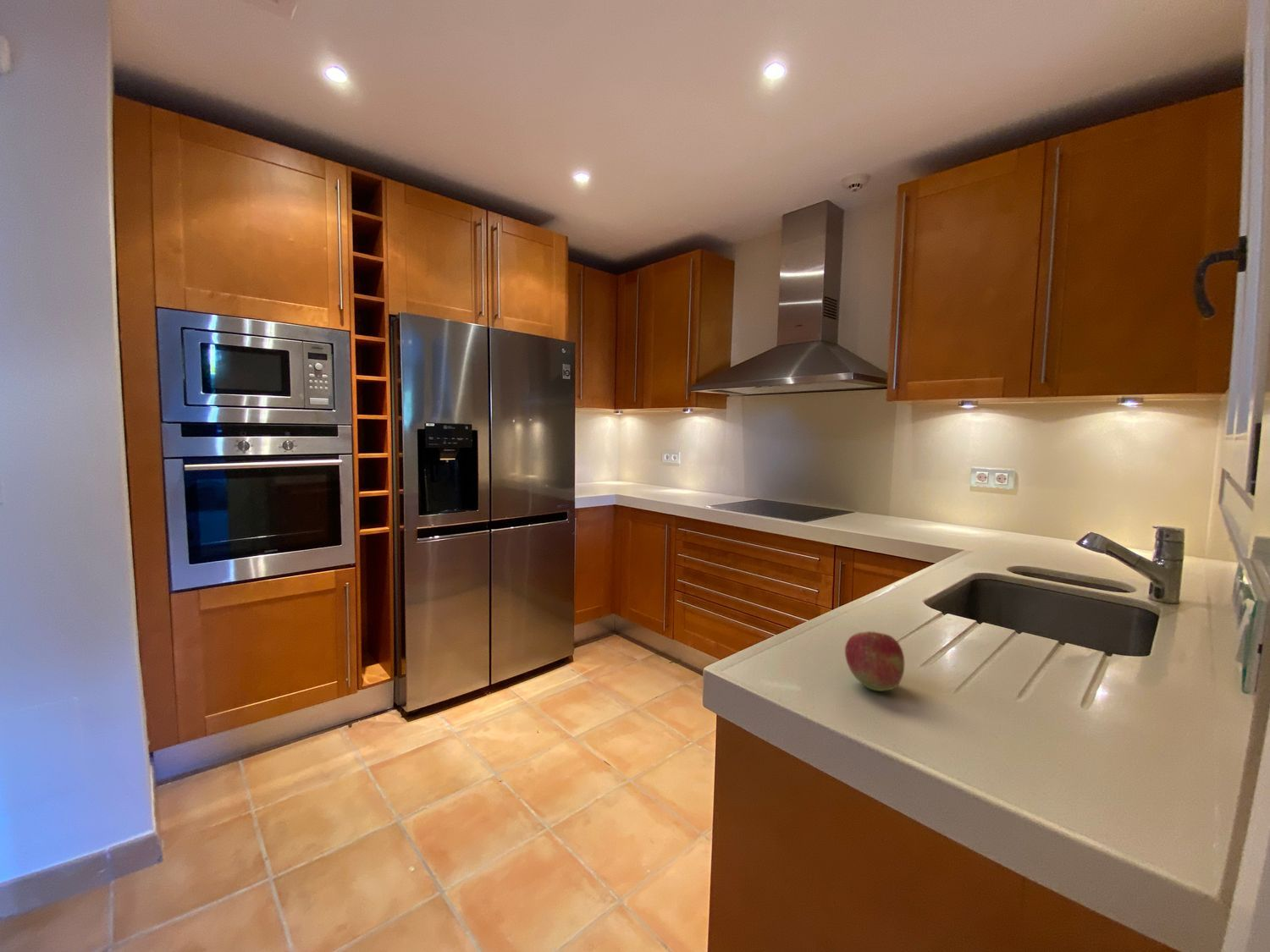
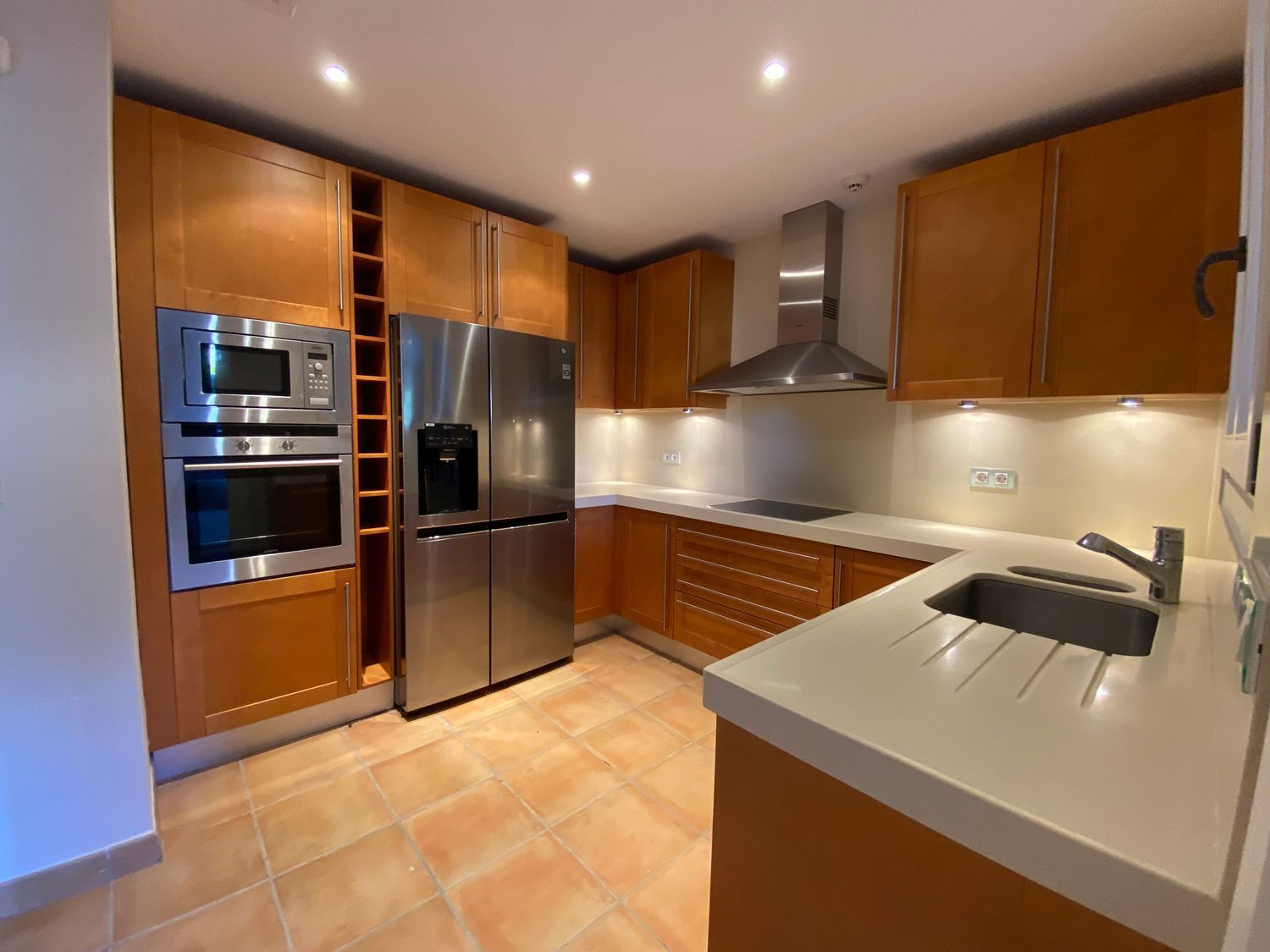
- fruit [844,630,905,692]
